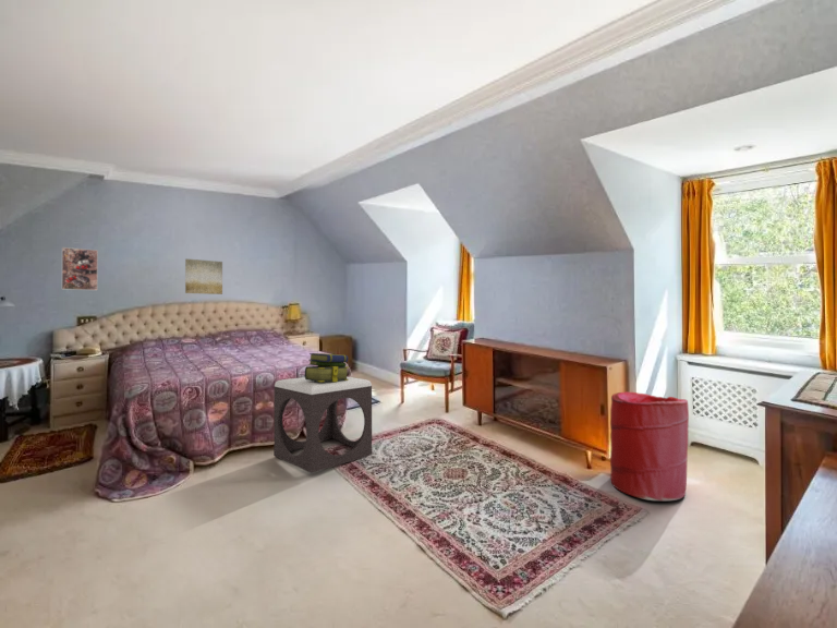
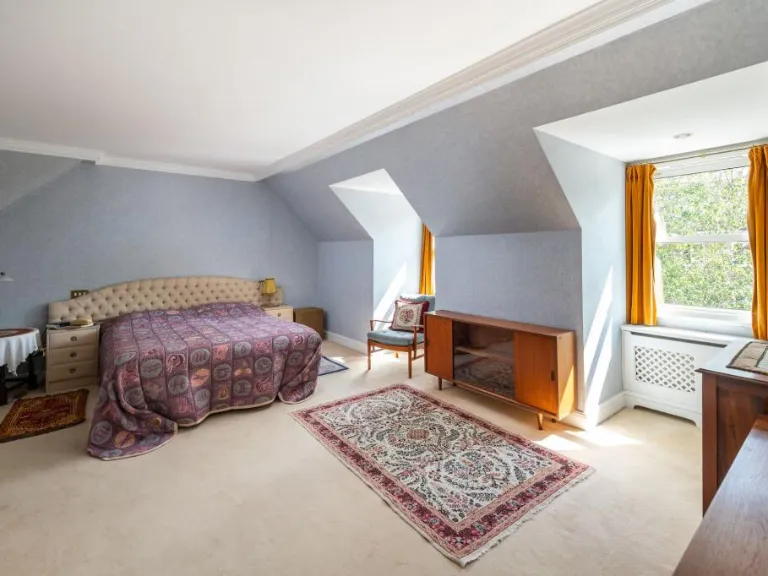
- footstool [274,376,373,474]
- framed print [61,246,99,291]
- laundry hamper [609,391,690,502]
- wall art [184,258,223,295]
- stack of books [304,352,350,382]
